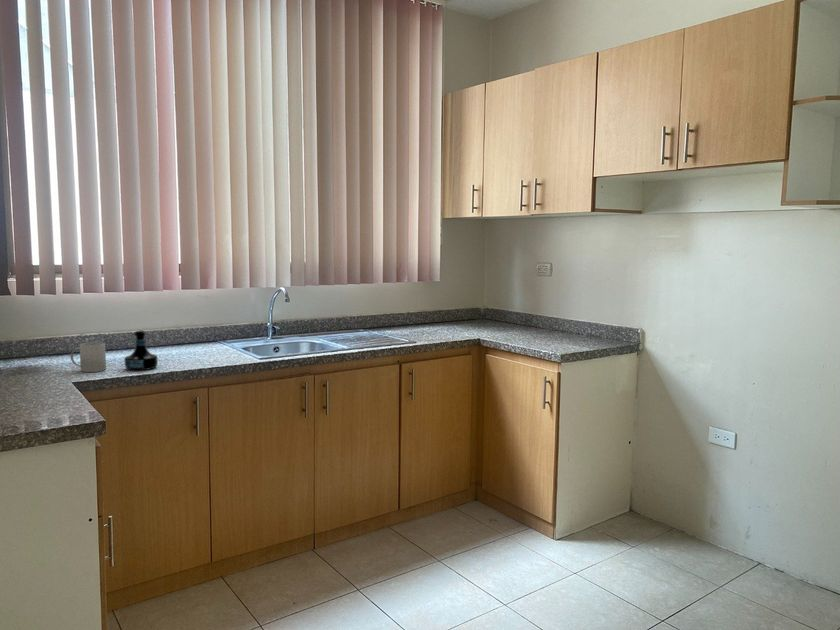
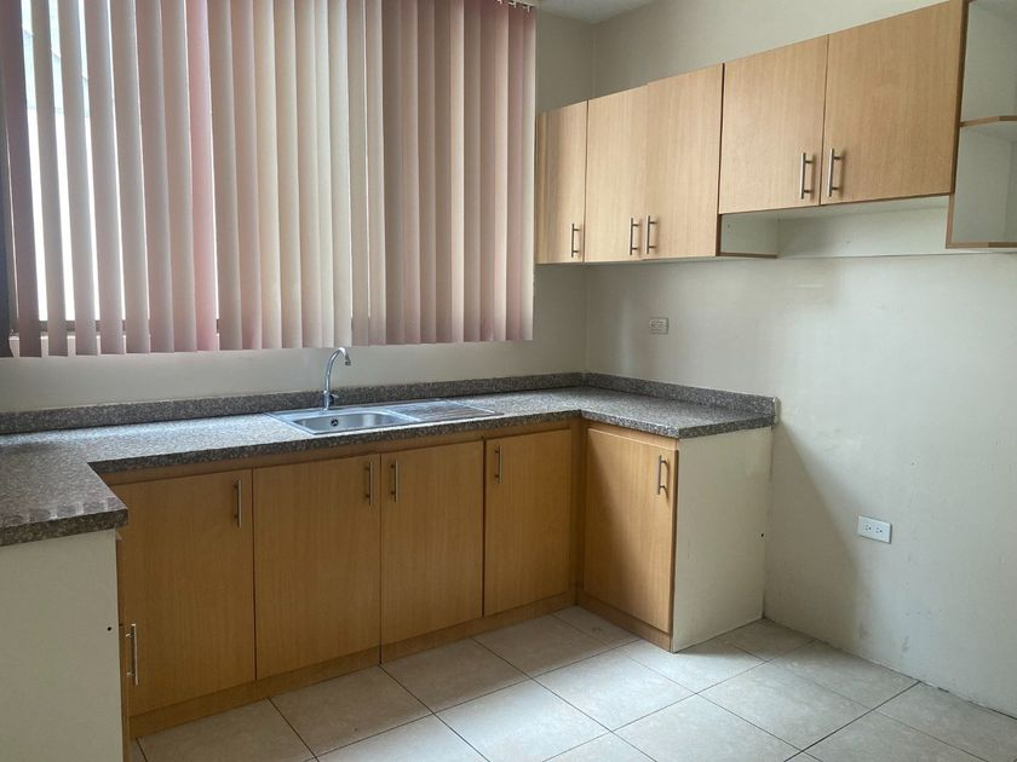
- tequila bottle [123,329,159,372]
- mug [70,341,107,373]
